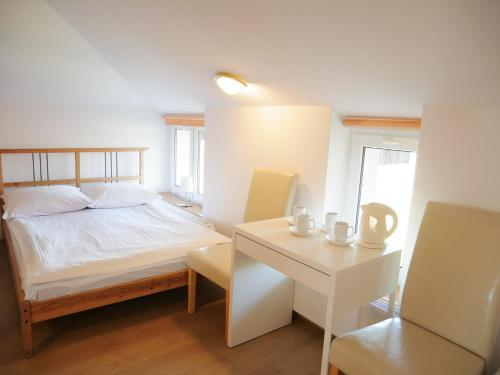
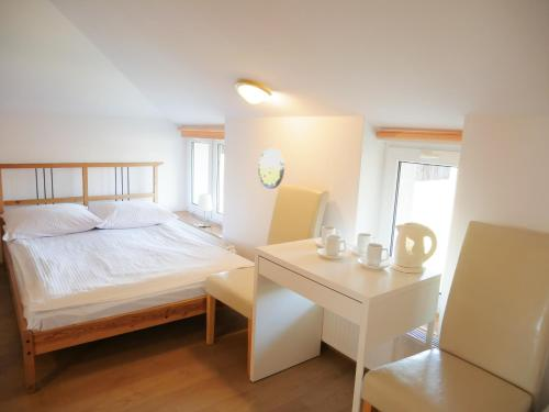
+ wall clock [257,147,285,189]
